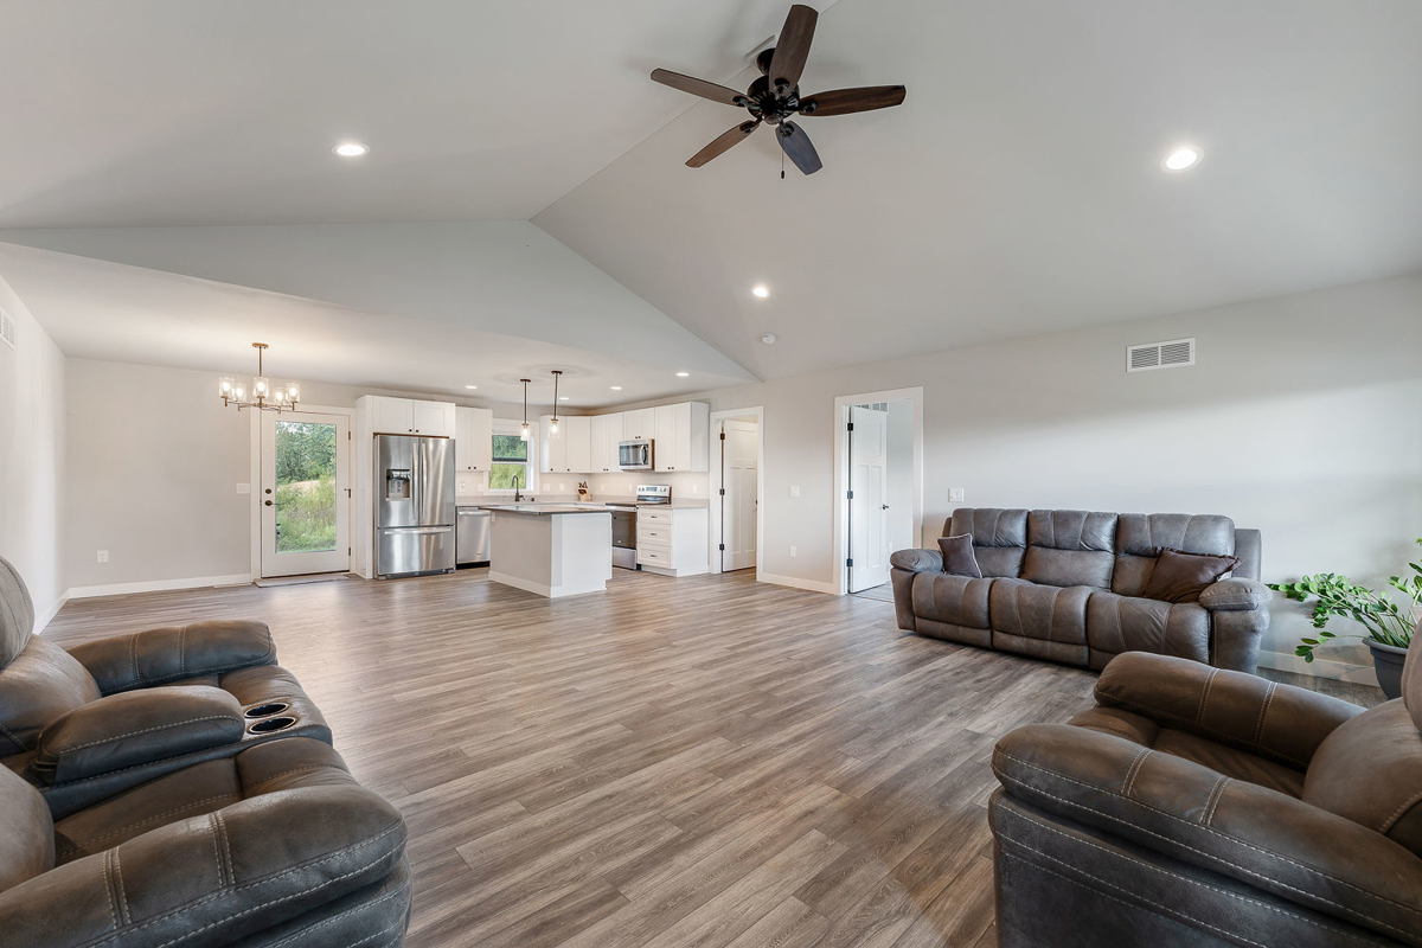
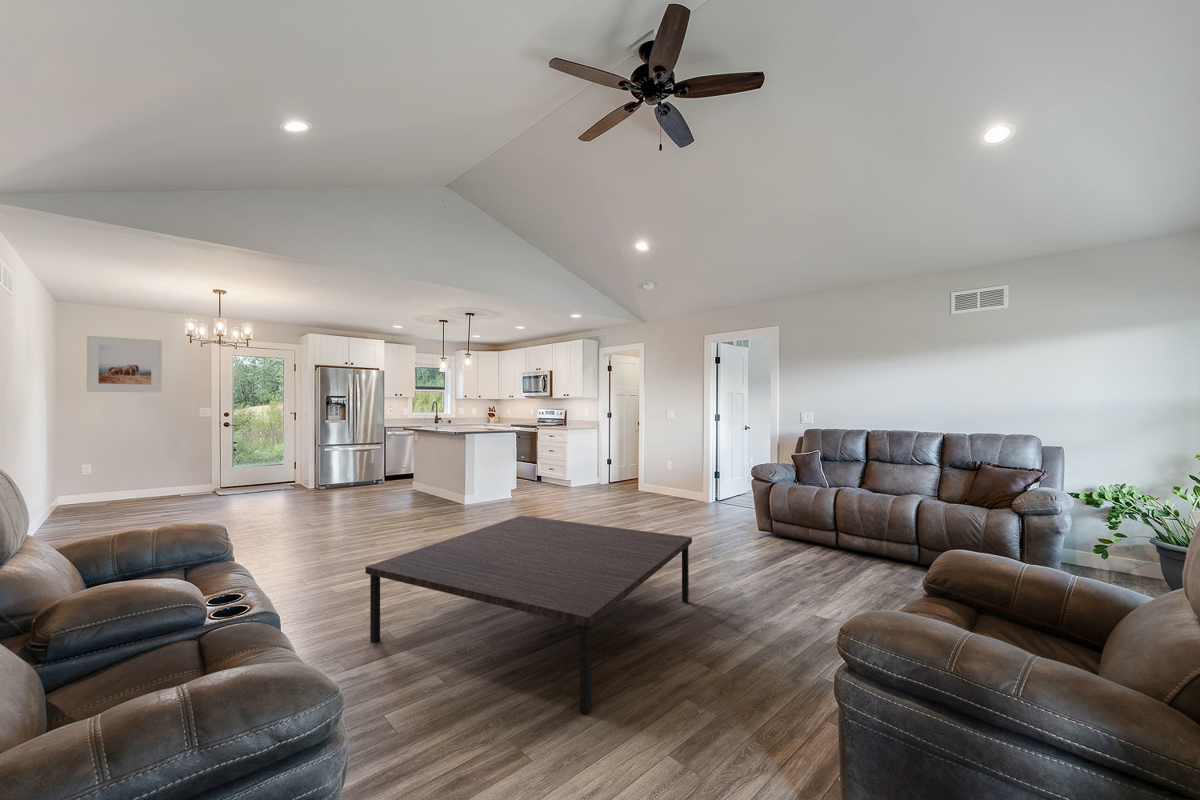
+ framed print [86,335,163,393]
+ coffee table [364,515,693,715]
